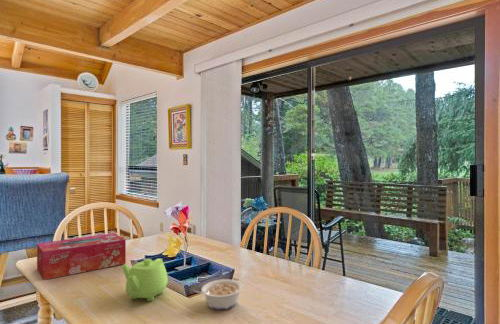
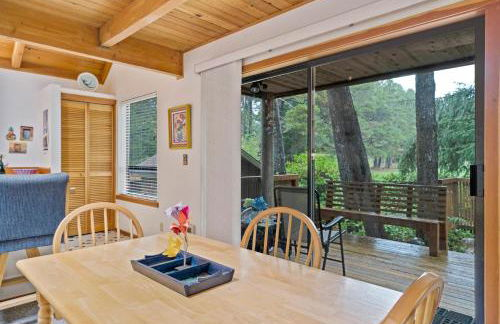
- legume [193,278,244,311]
- tissue box [36,232,127,281]
- teapot [121,258,169,302]
